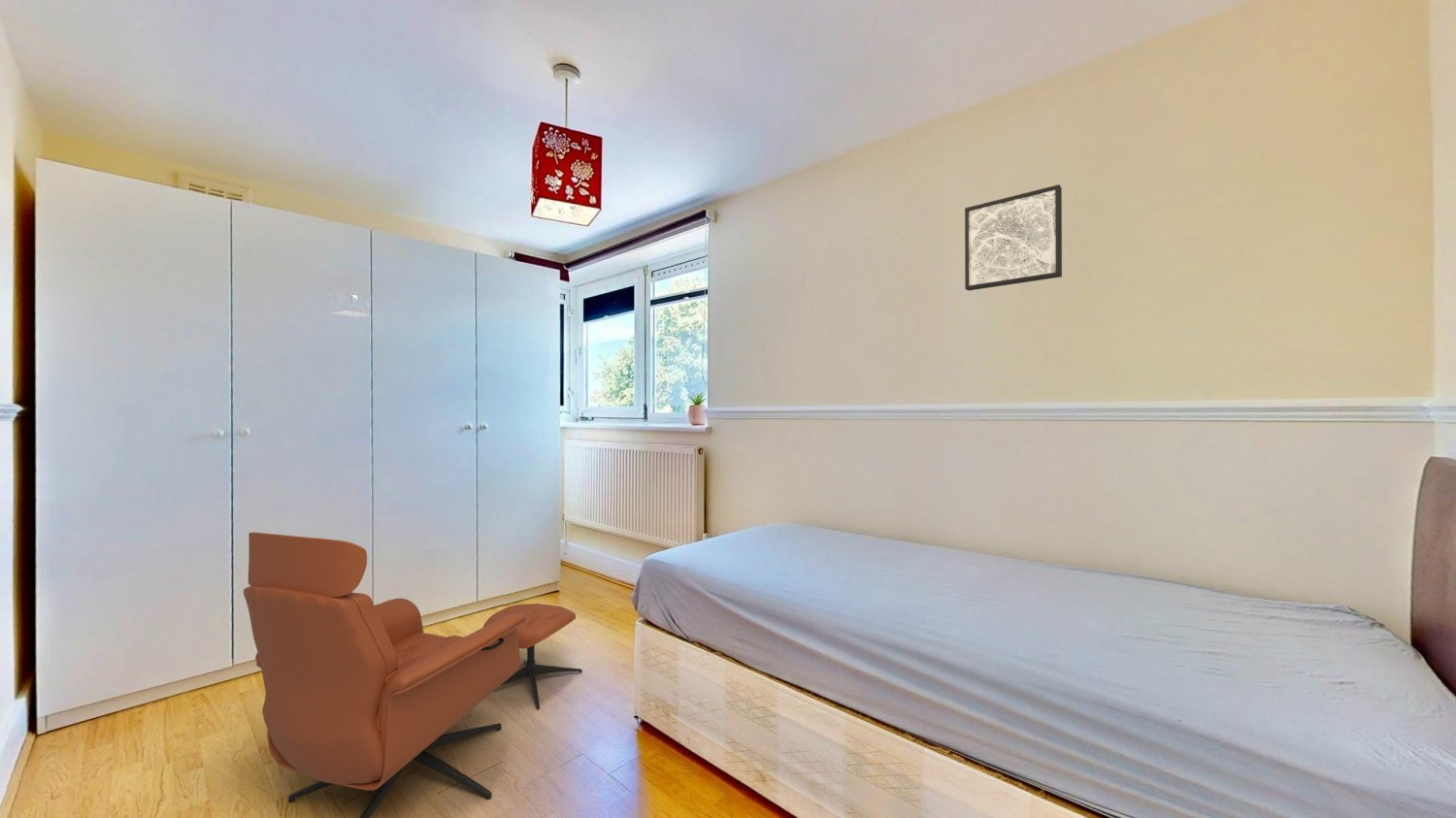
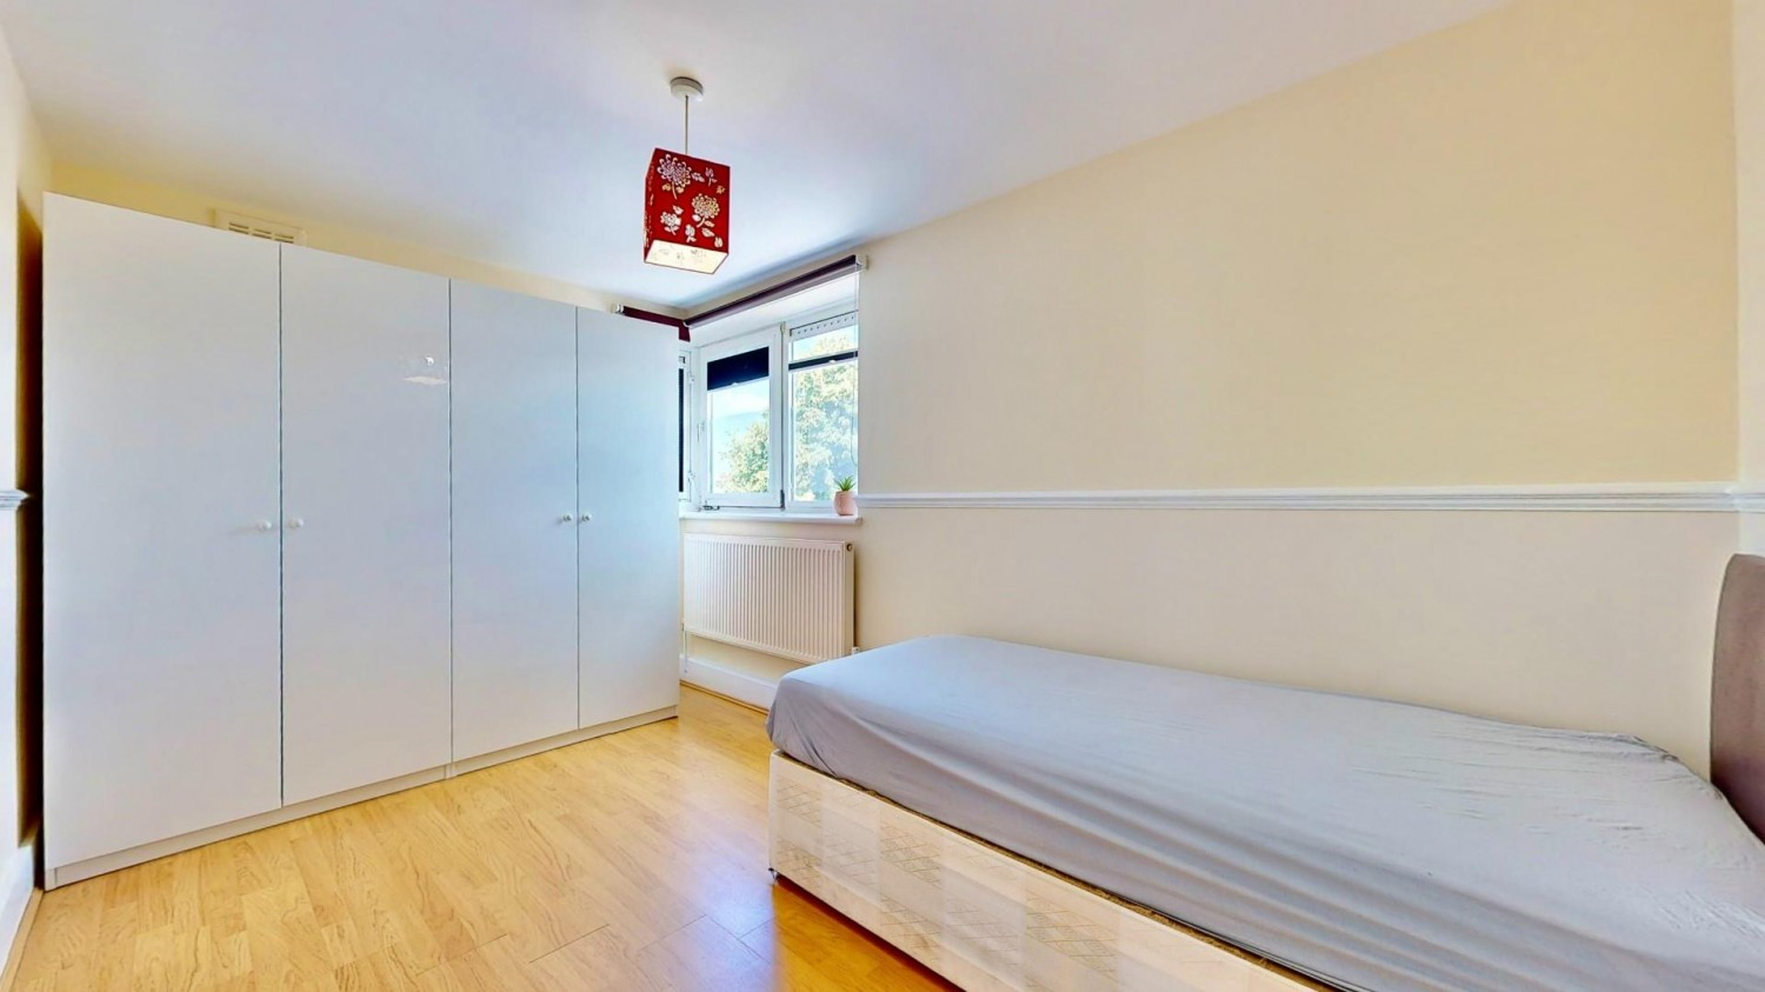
- armchair [243,532,583,818]
- wall art [964,183,1063,291]
